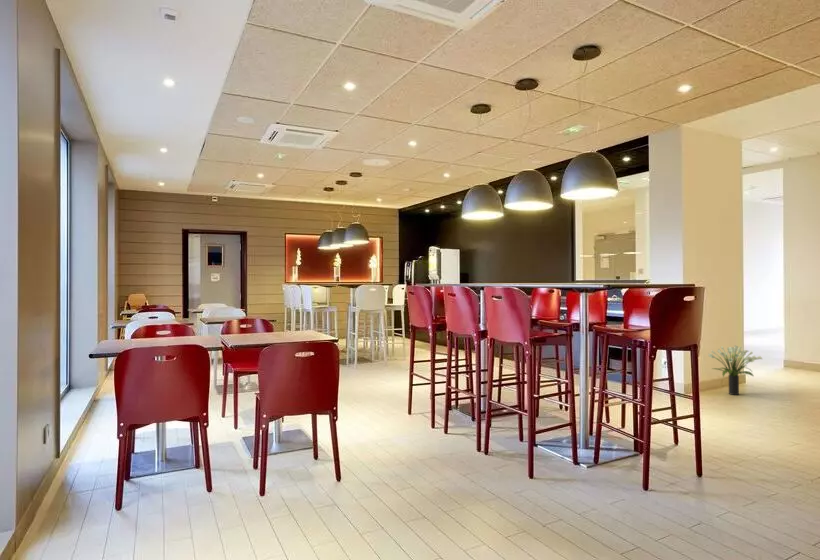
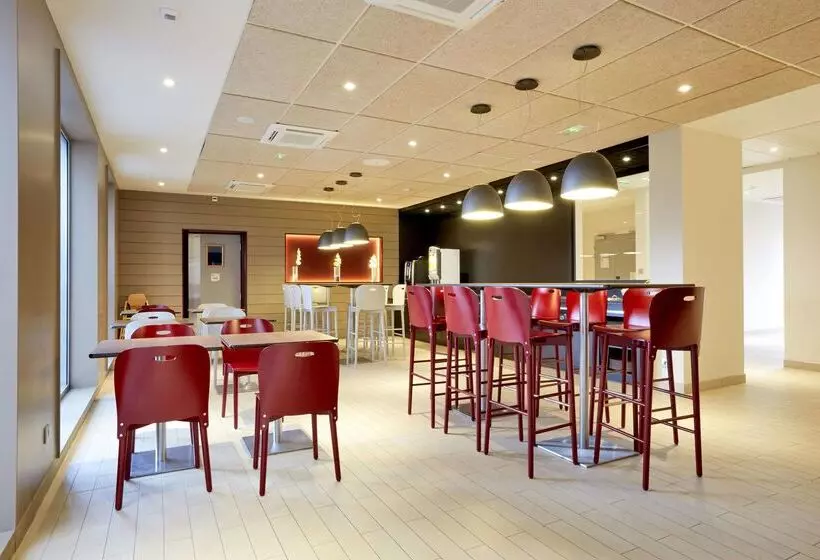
- potted plant [707,344,763,396]
